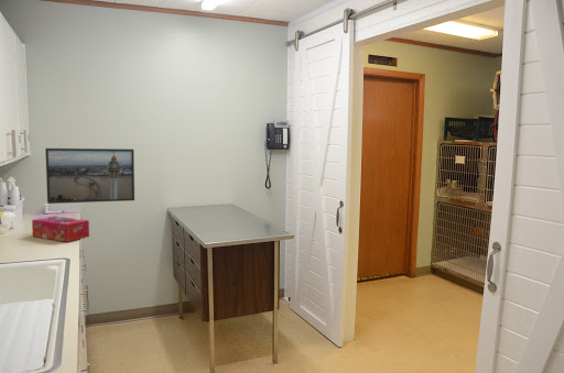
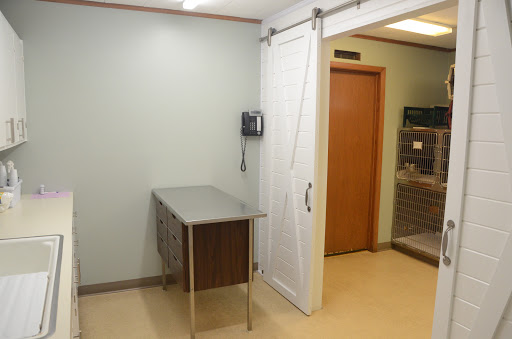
- tissue box [31,216,90,243]
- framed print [44,147,135,205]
